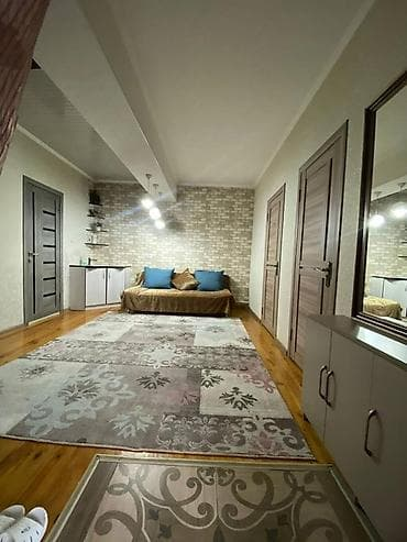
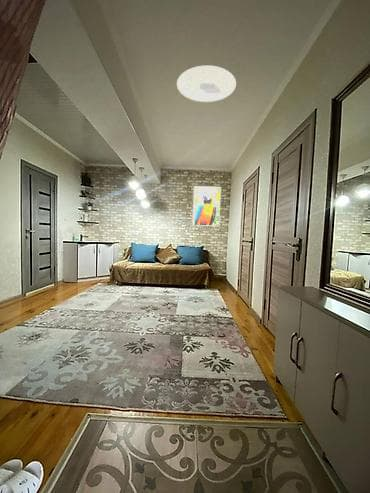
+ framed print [191,185,222,227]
+ ceiling light [176,64,237,103]
